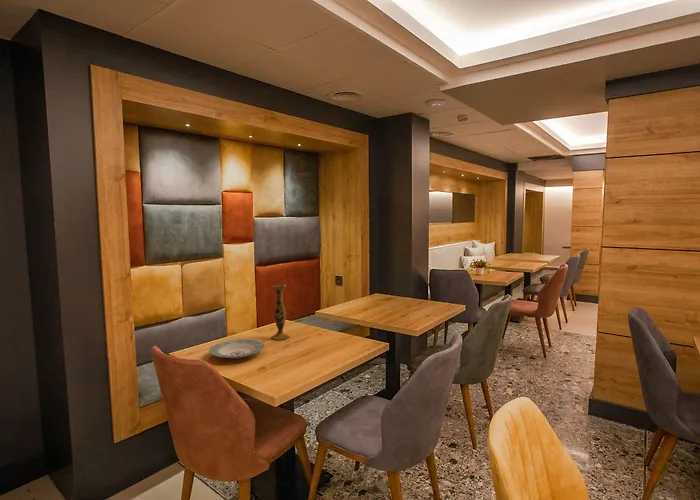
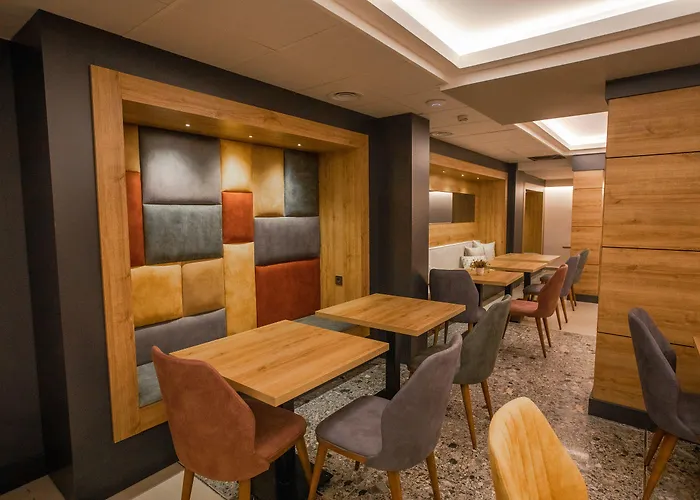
- vase [271,284,290,341]
- plate [208,338,265,359]
